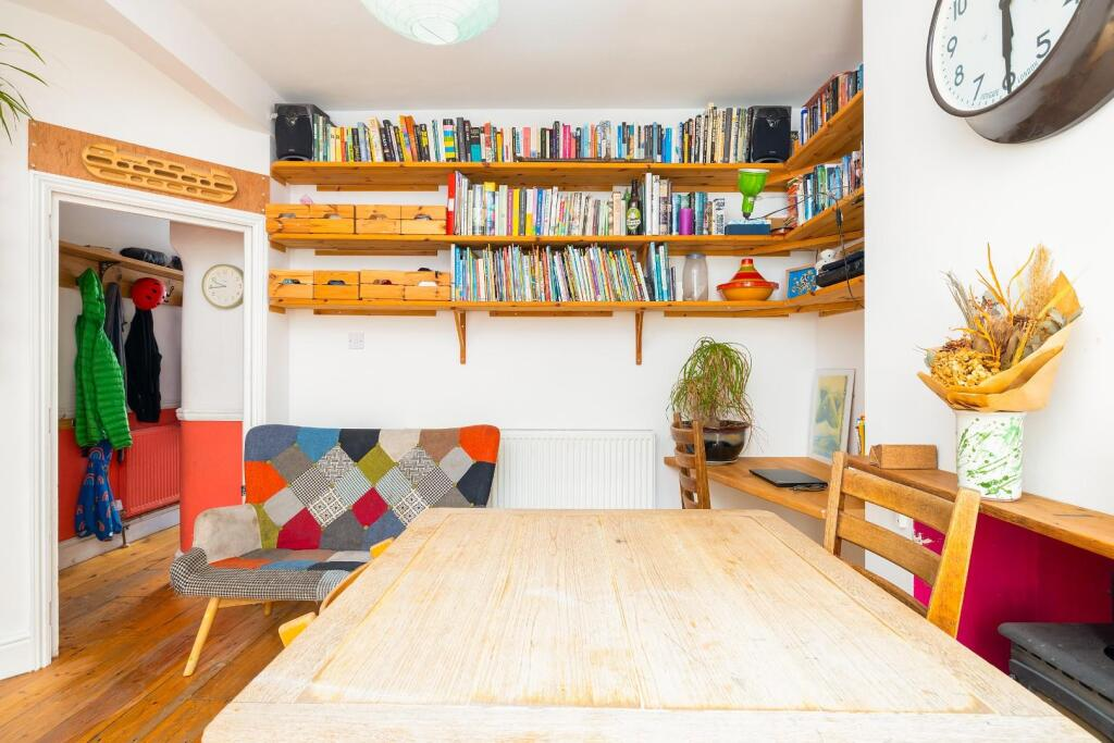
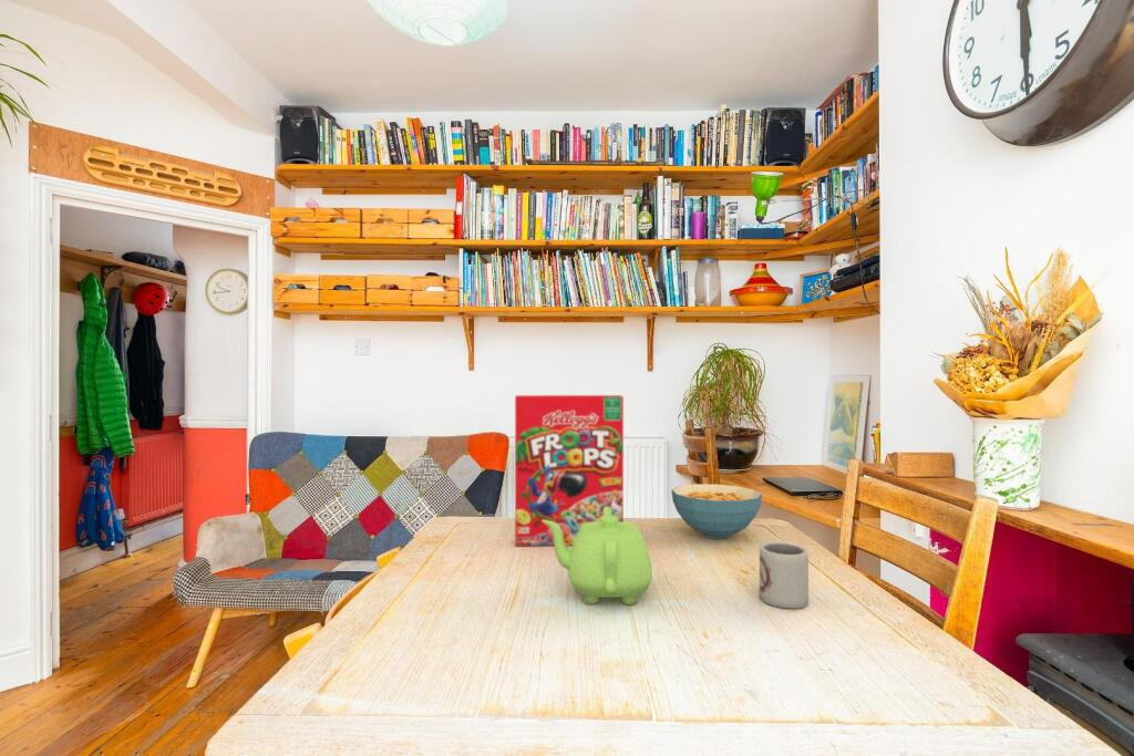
+ cup [759,541,810,610]
+ cereal box [514,394,625,547]
+ cereal bowl [670,483,763,539]
+ teapot [542,507,653,605]
